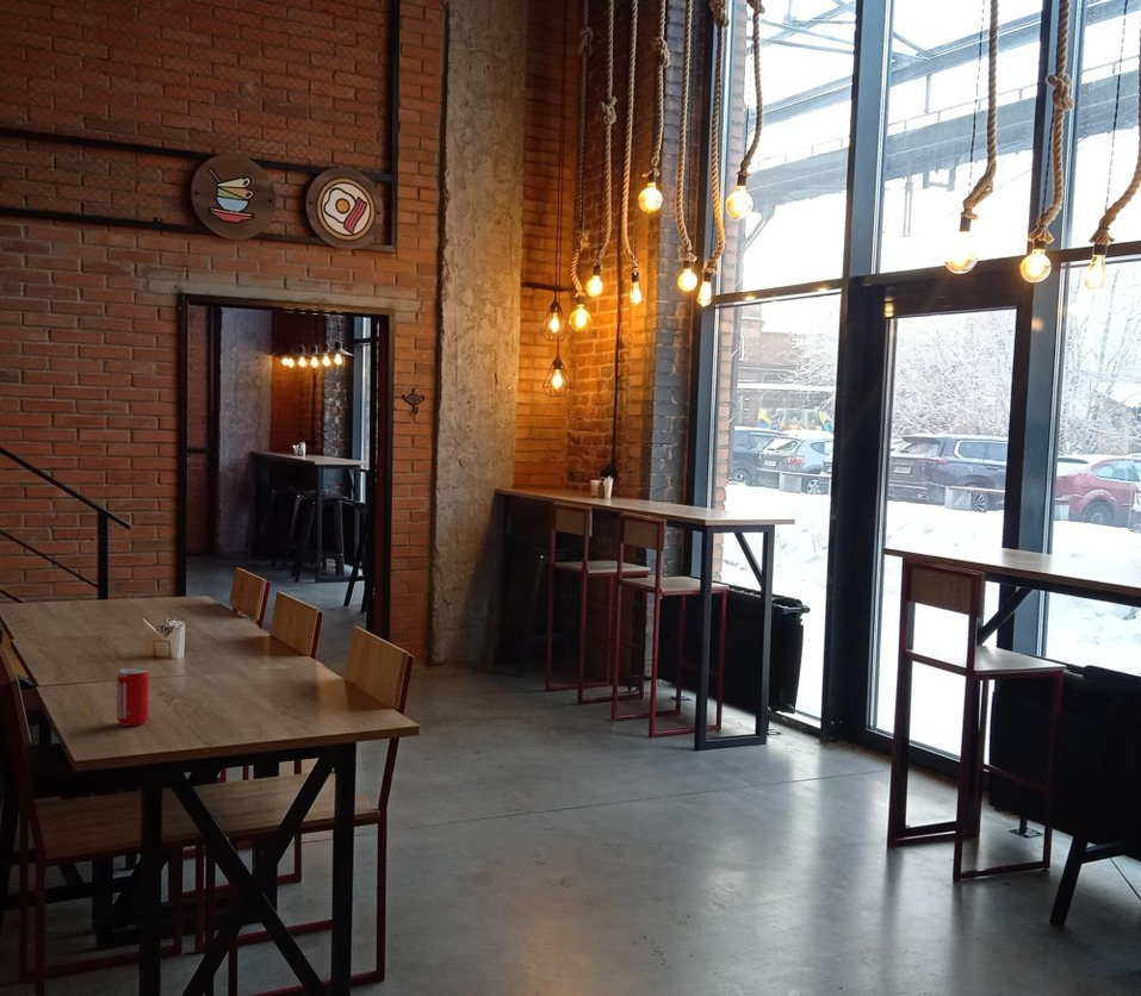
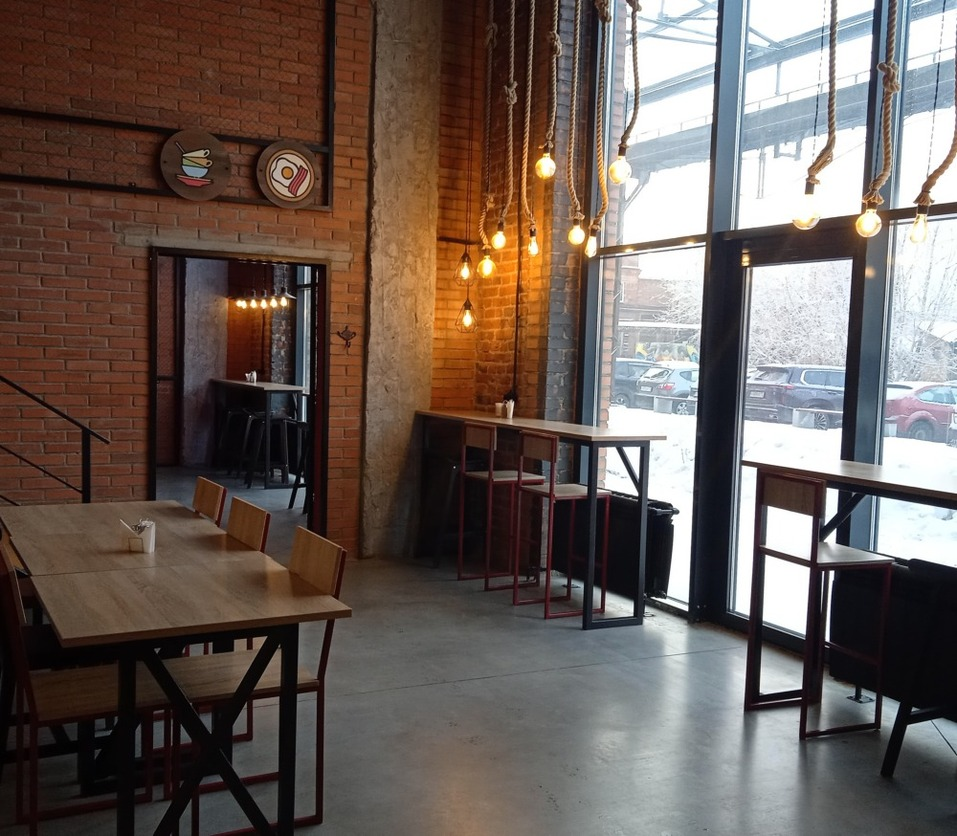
- beverage can [116,666,150,727]
